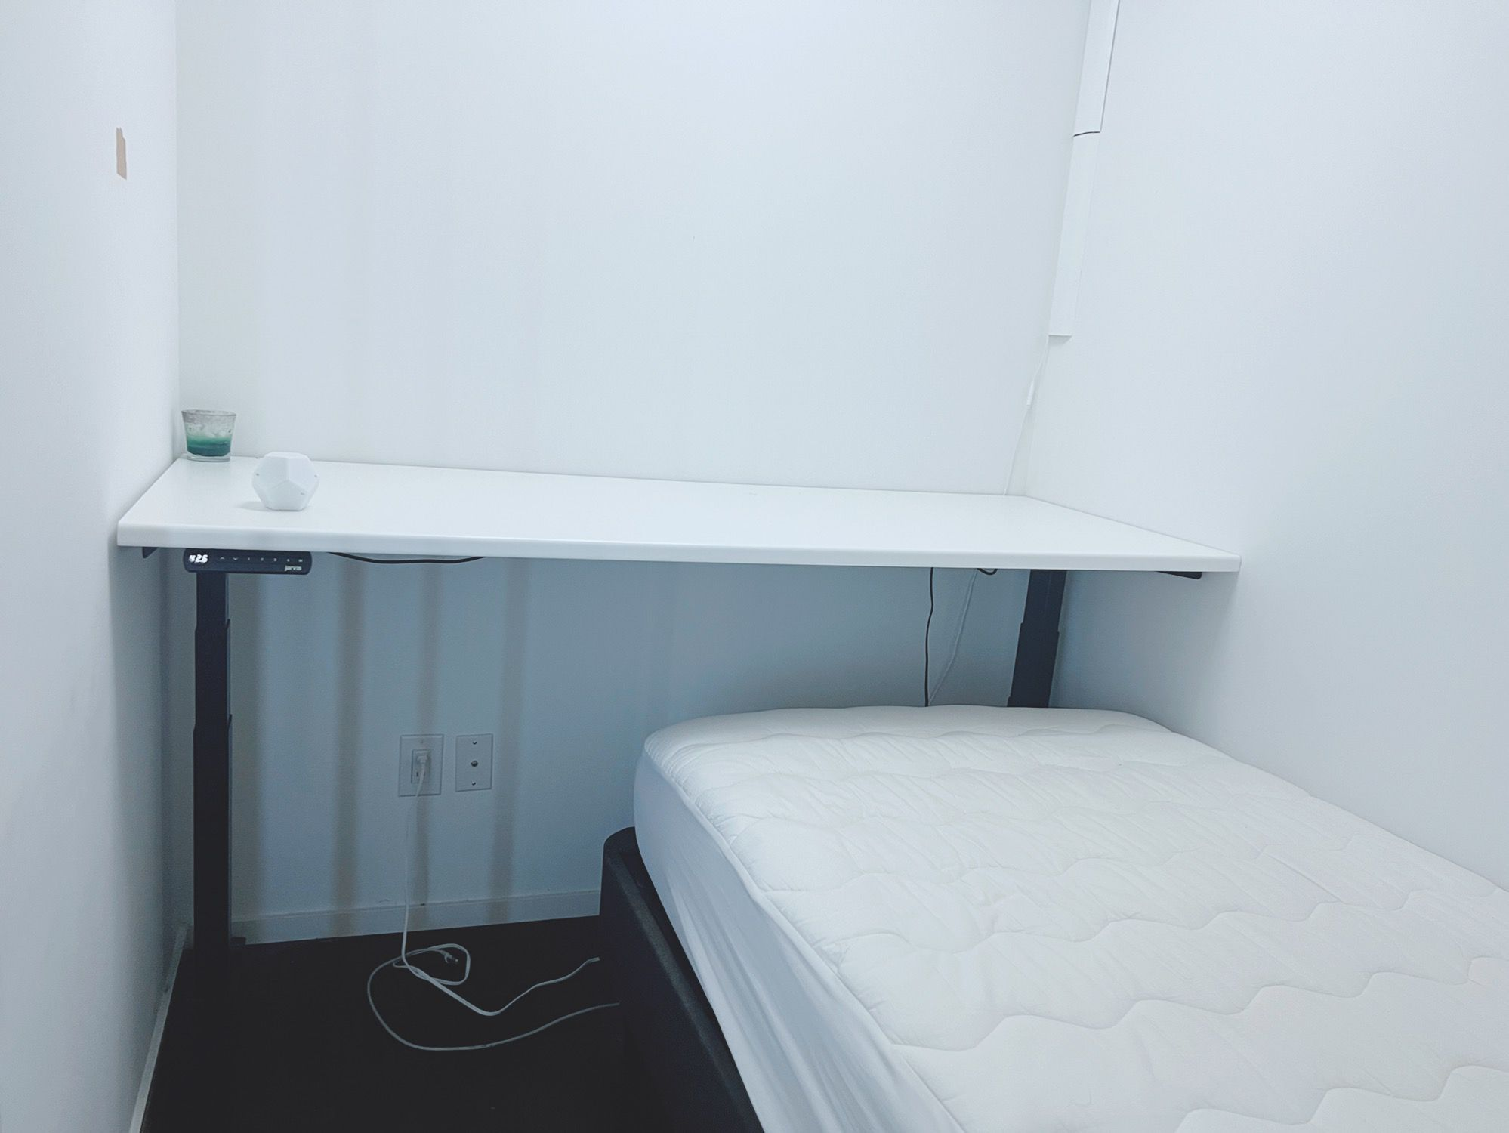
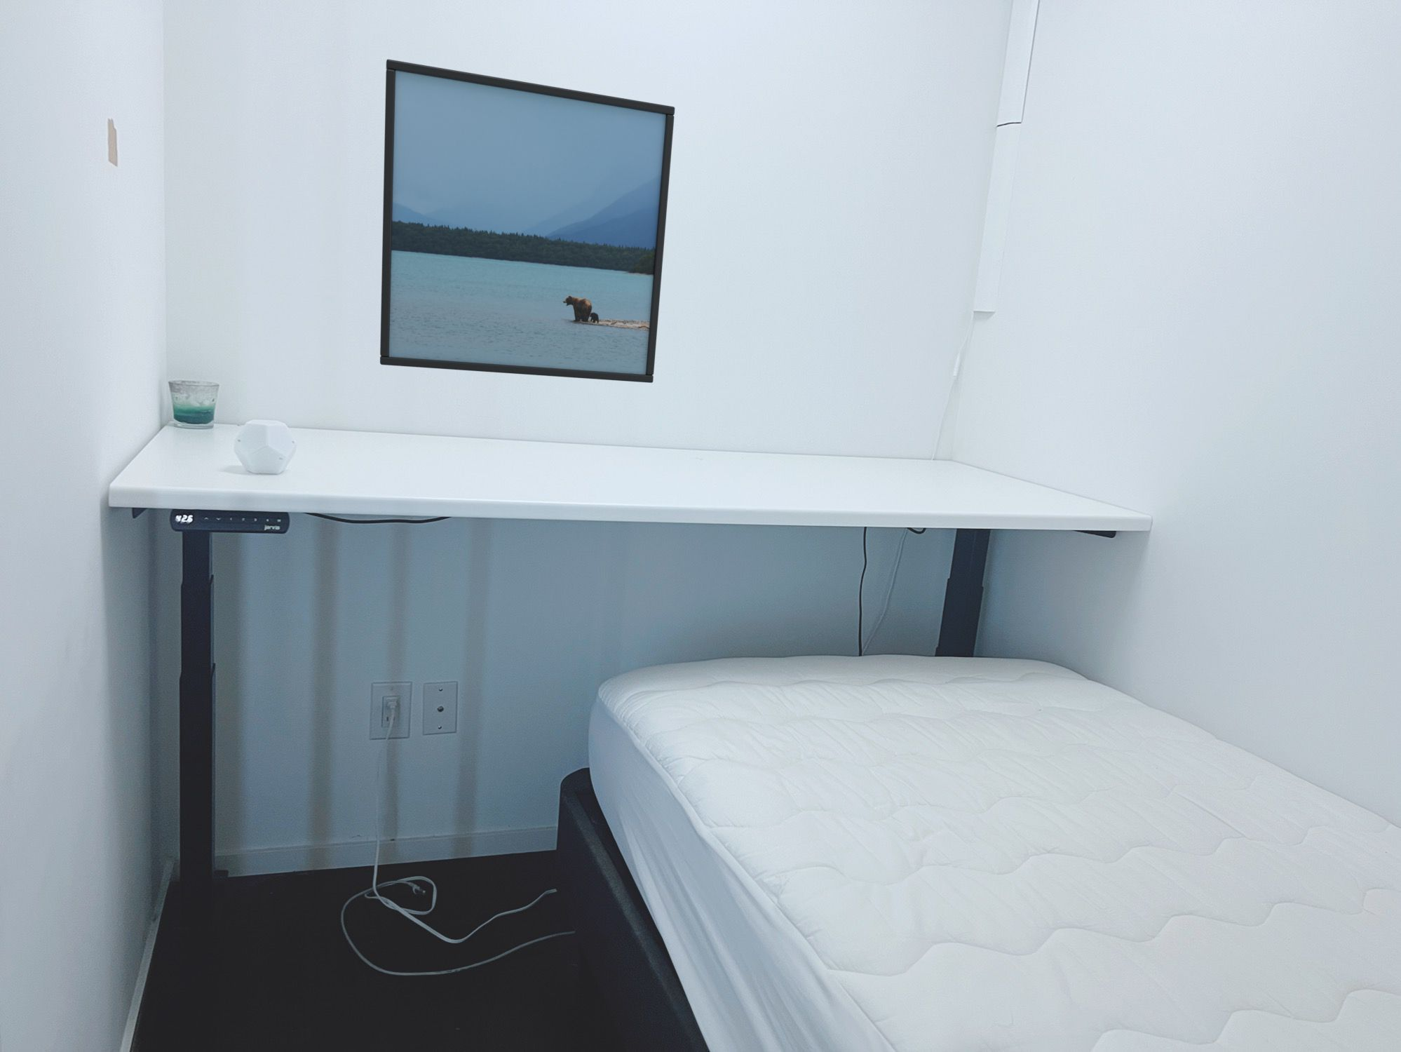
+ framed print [379,59,675,383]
